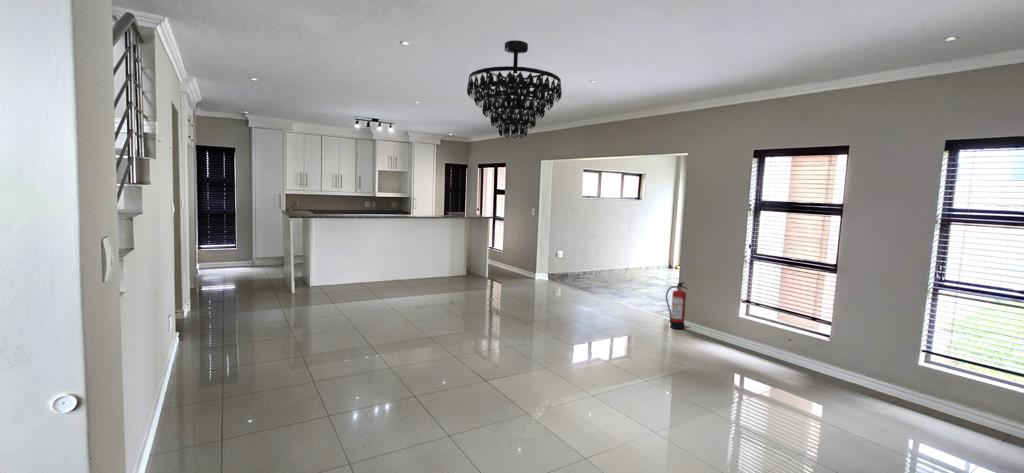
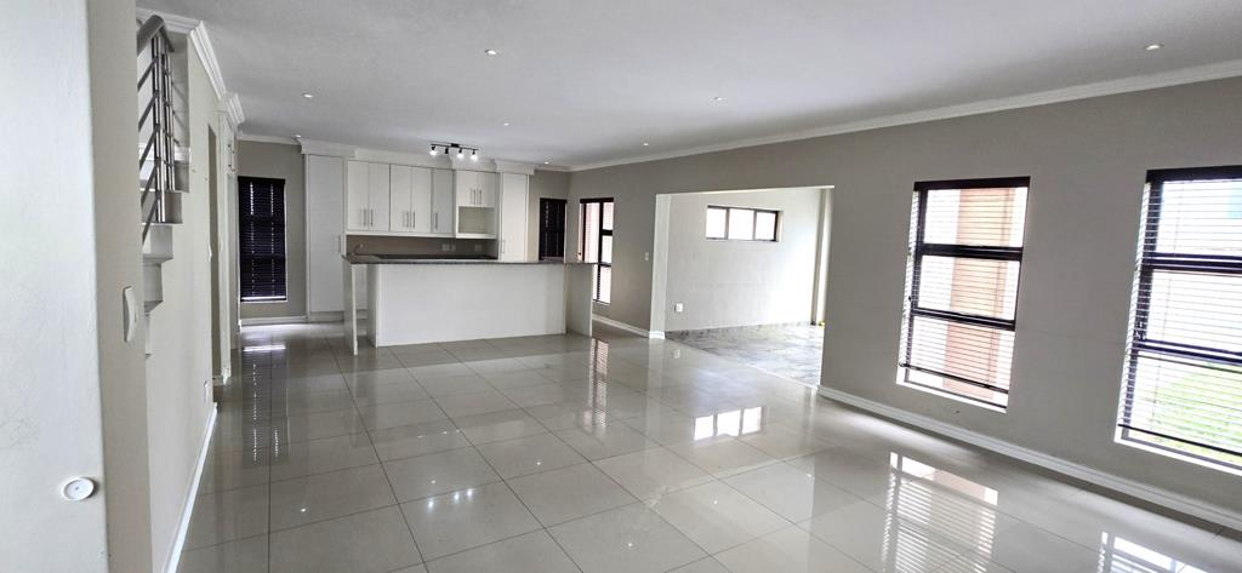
- fire extinguisher [665,282,689,330]
- chandelier [466,39,563,140]
